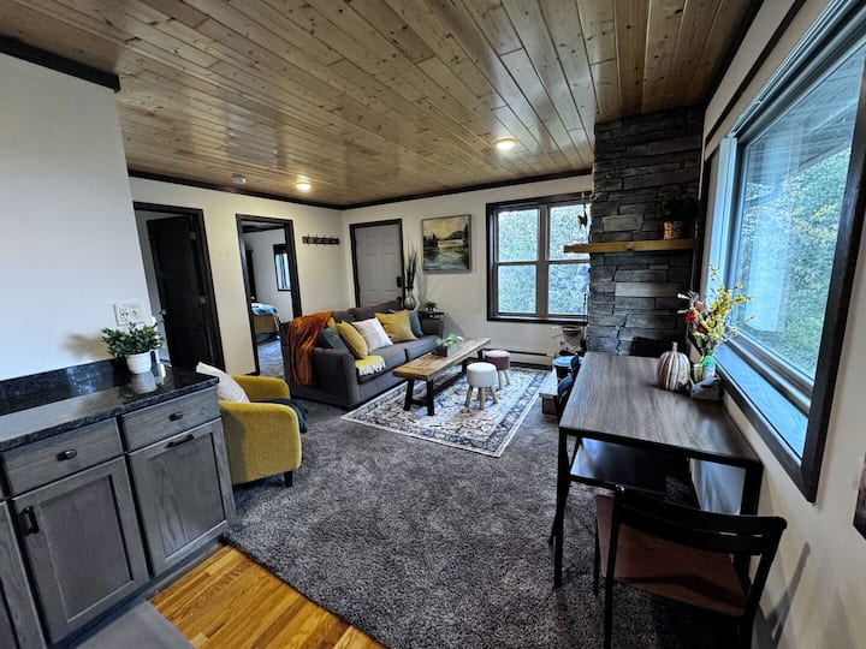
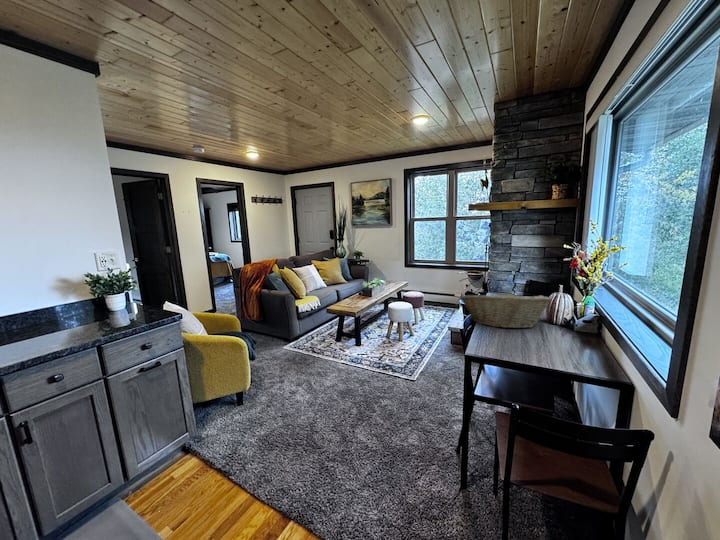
+ fruit basket [459,289,553,330]
